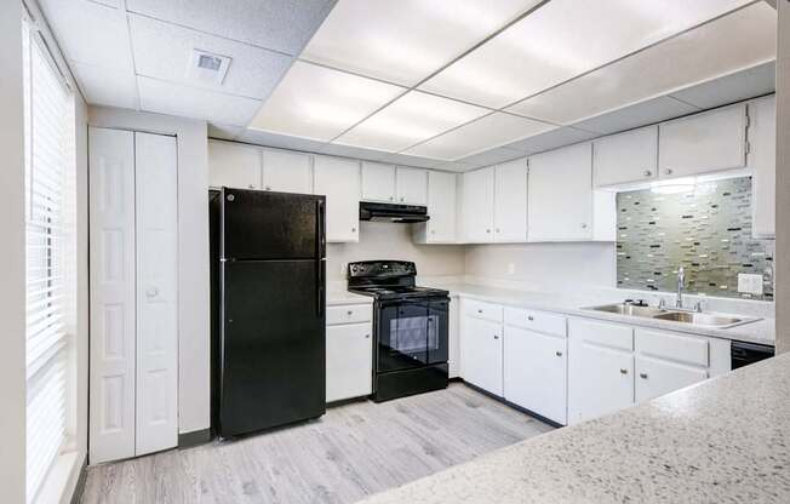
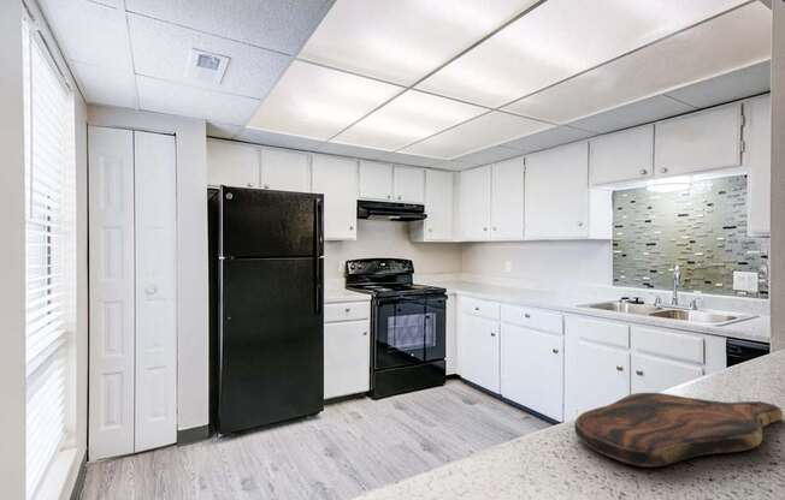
+ cutting board [573,392,784,468]
